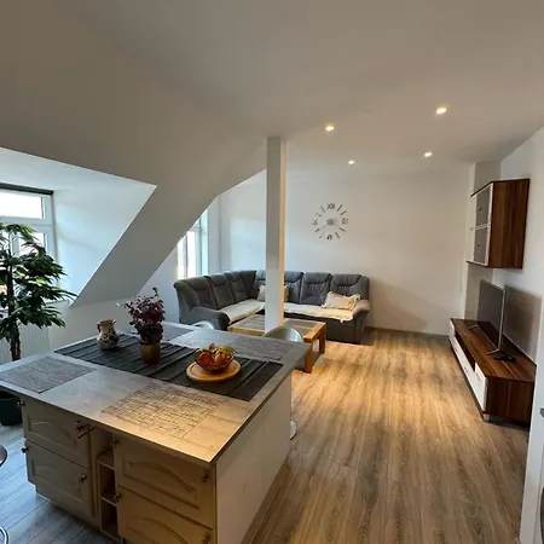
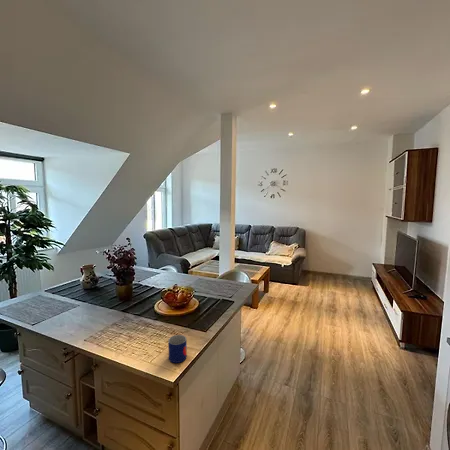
+ mug [167,334,188,364]
